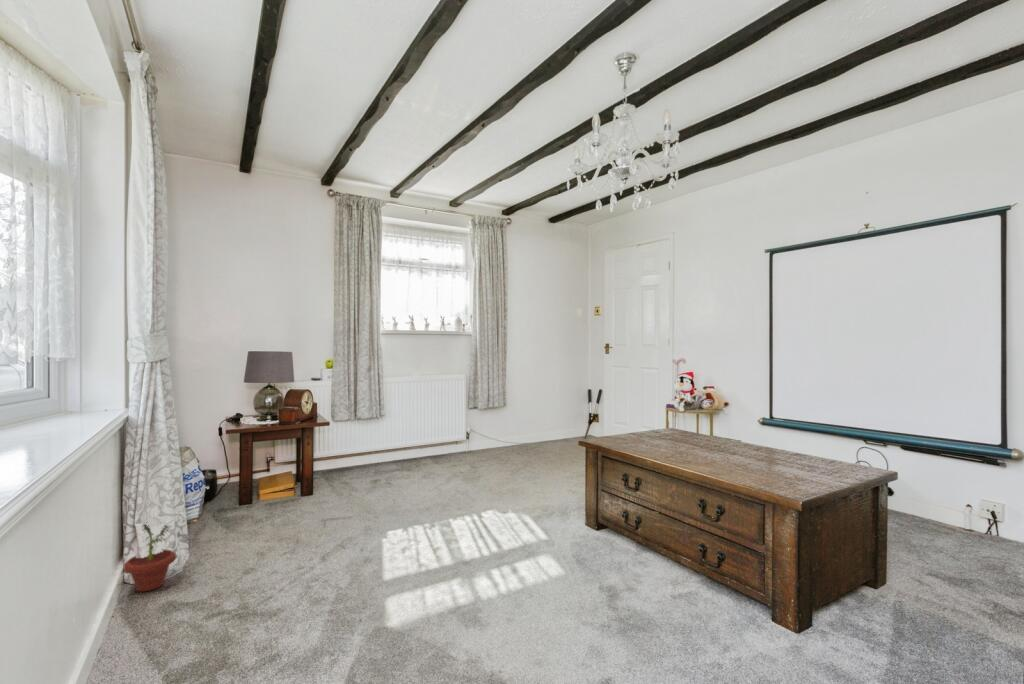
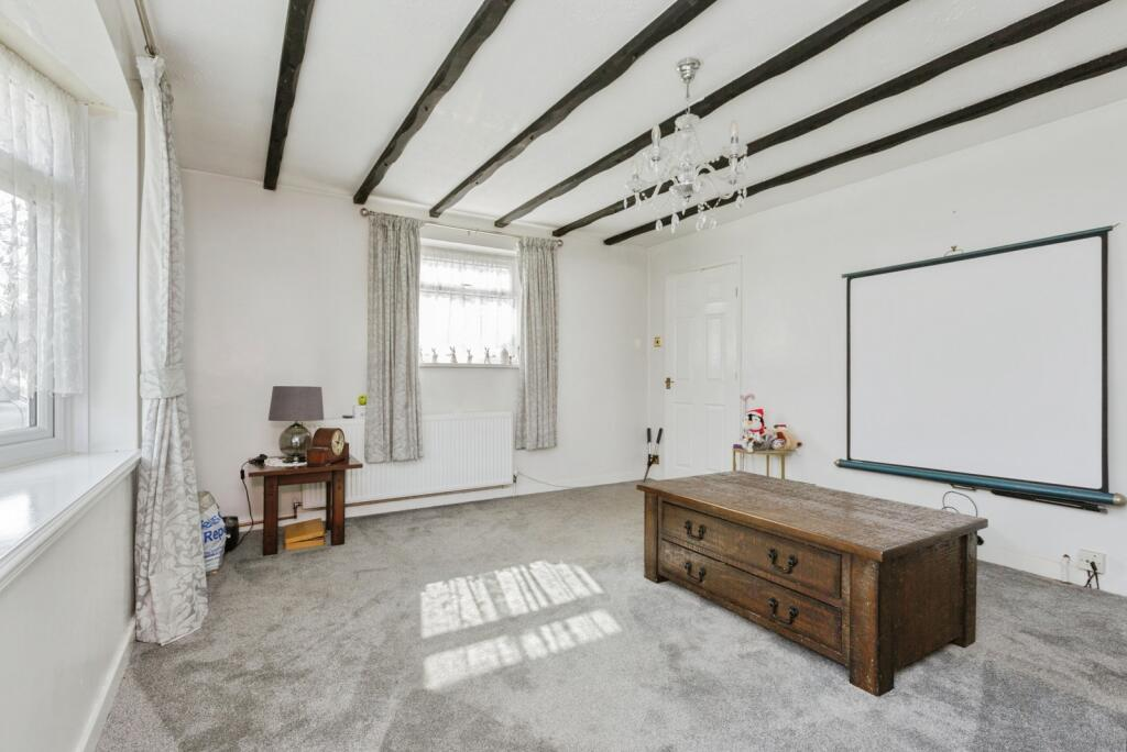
- potted plant [123,521,177,593]
